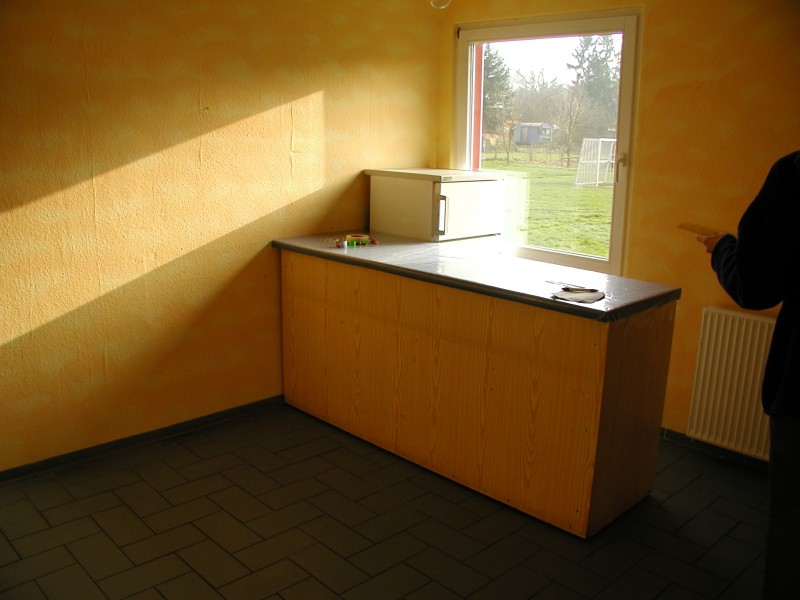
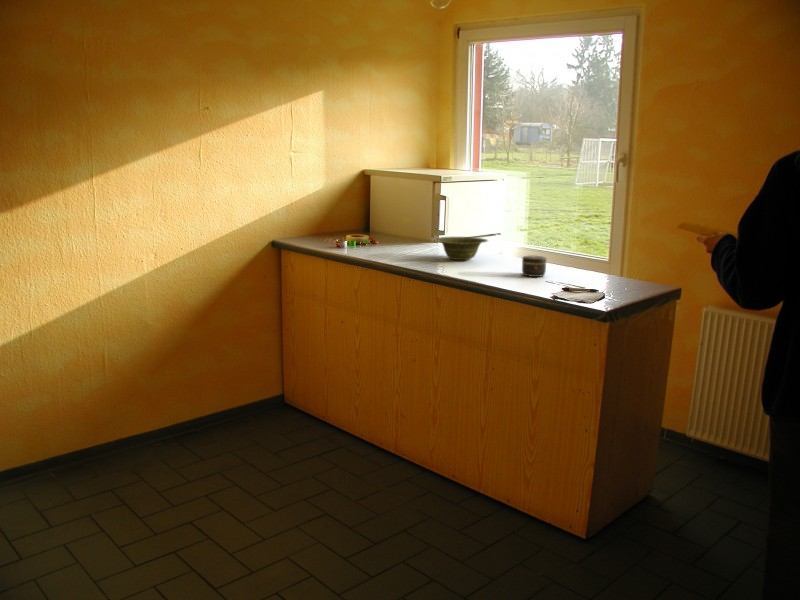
+ dish [433,236,489,261]
+ jar [521,255,547,278]
